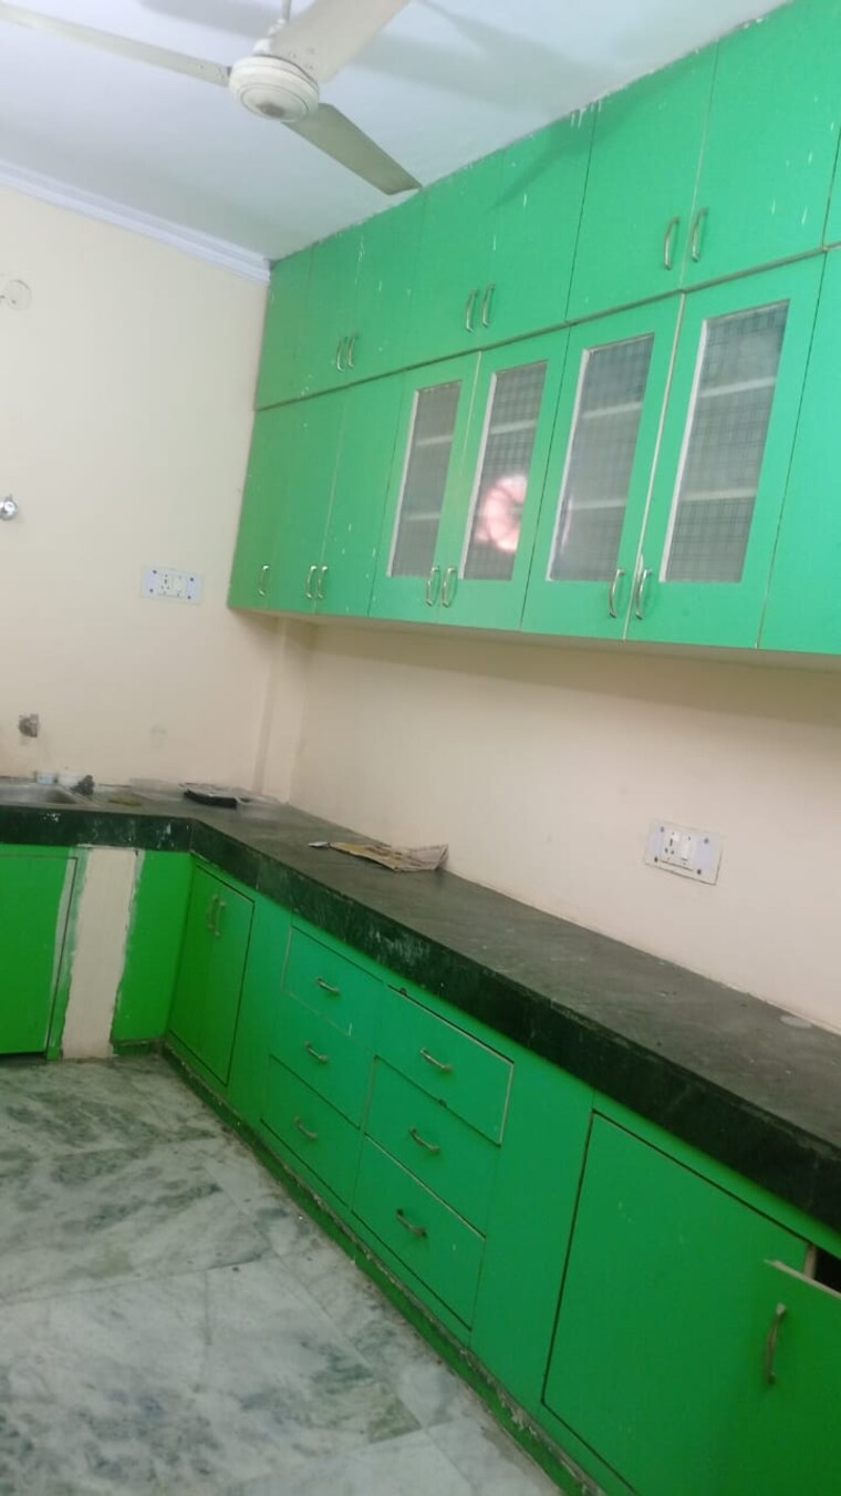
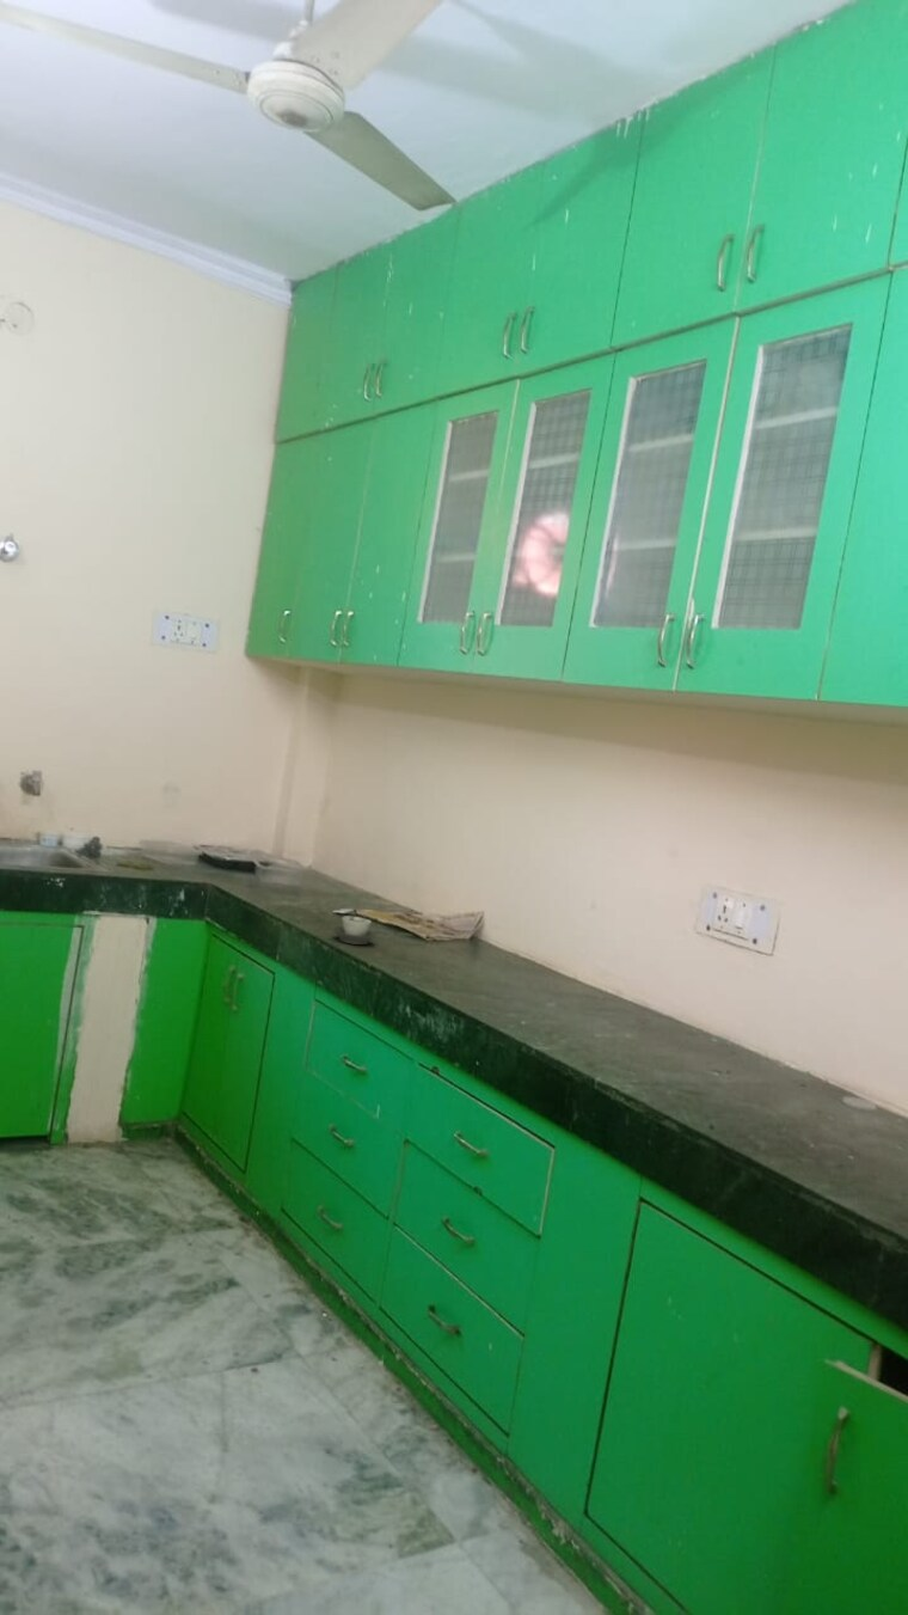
+ cup [332,916,378,946]
